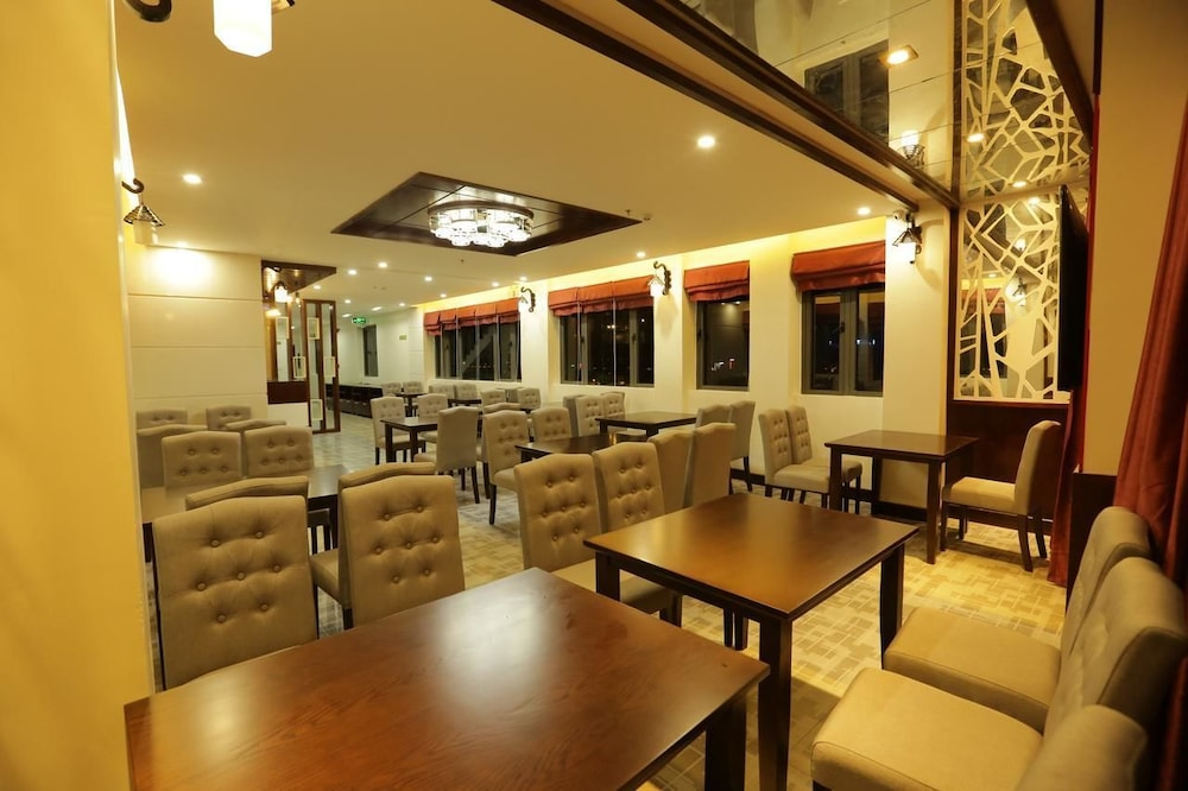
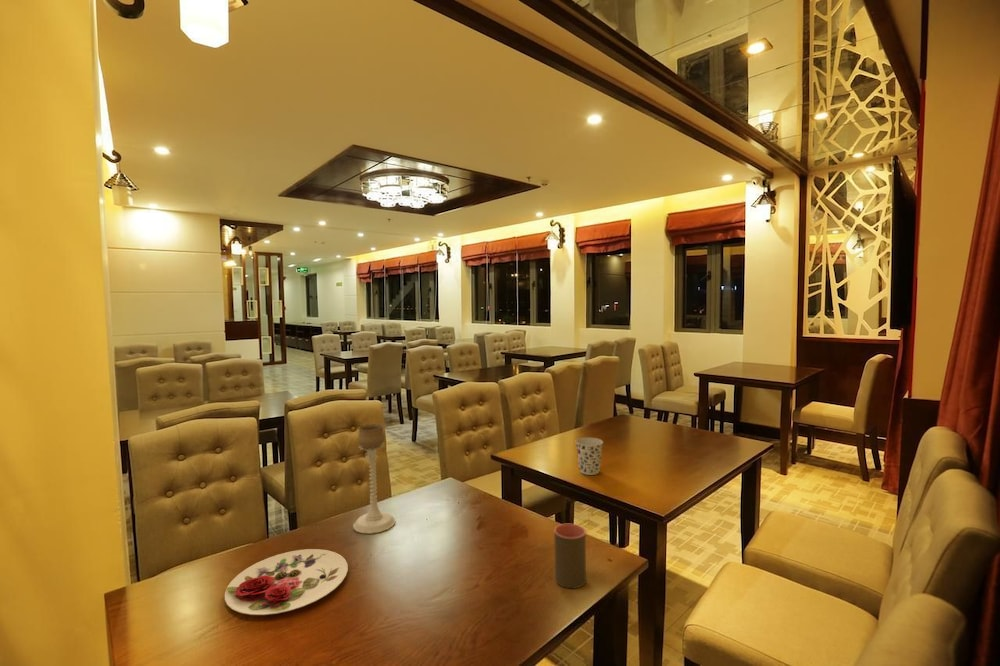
+ cup [574,437,604,476]
+ candle holder [352,423,396,535]
+ plate [224,548,349,616]
+ cup [553,523,587,589]
